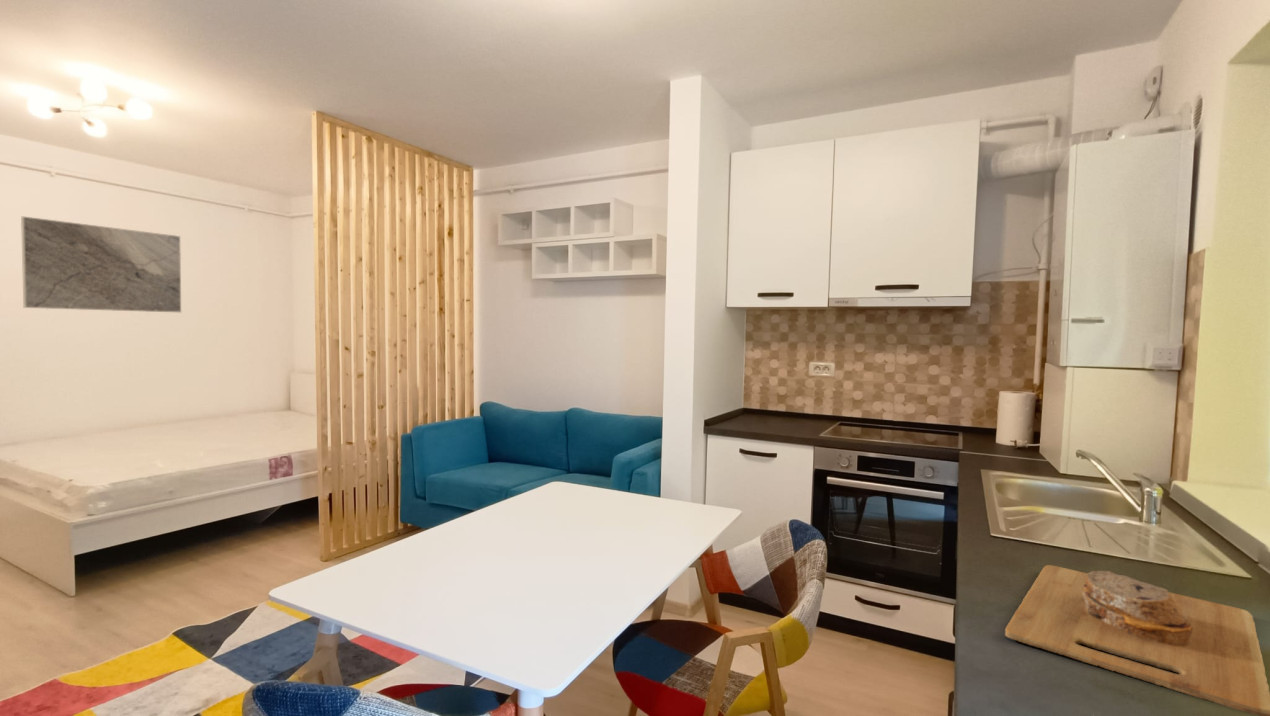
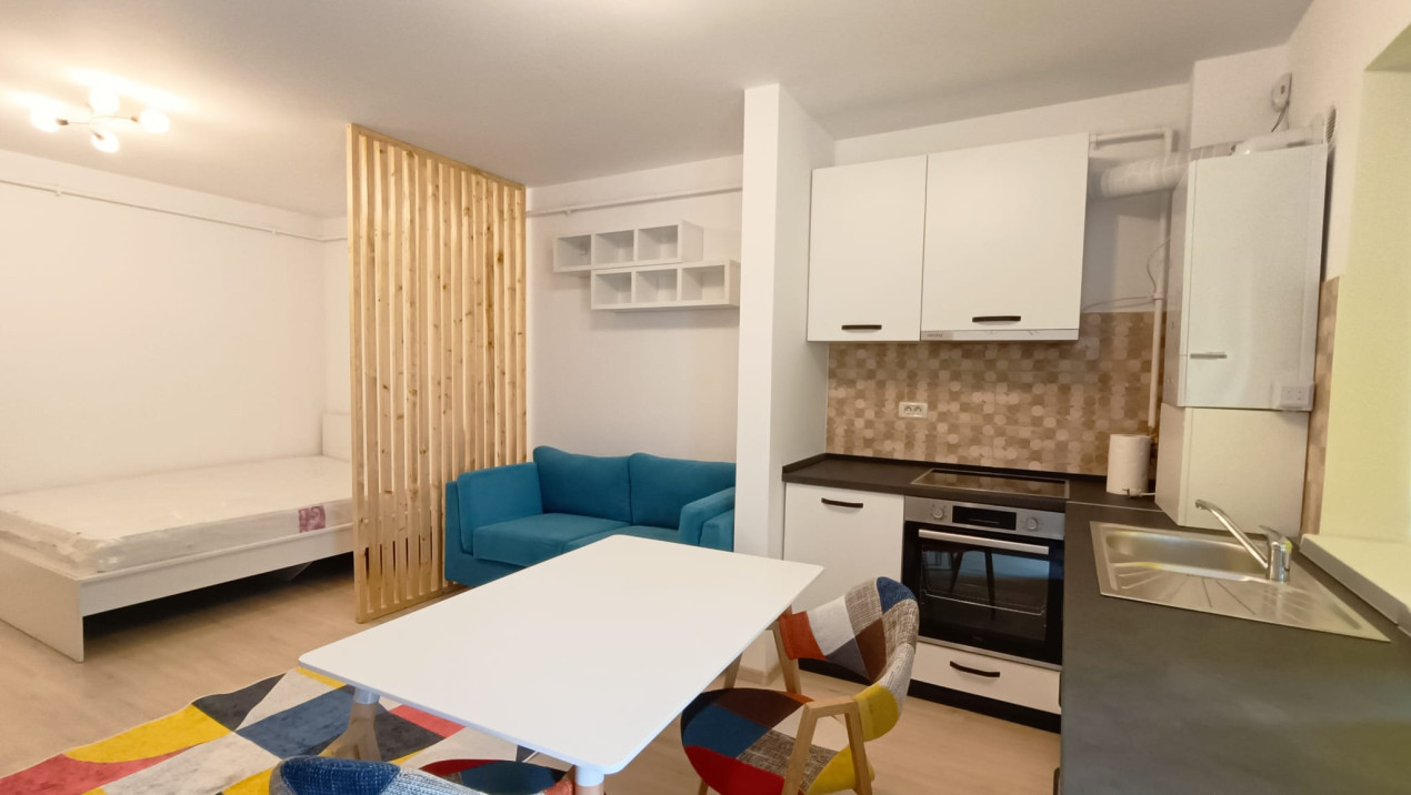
- cutting board [1004,564,1270,716]
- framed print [20,215,182,314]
